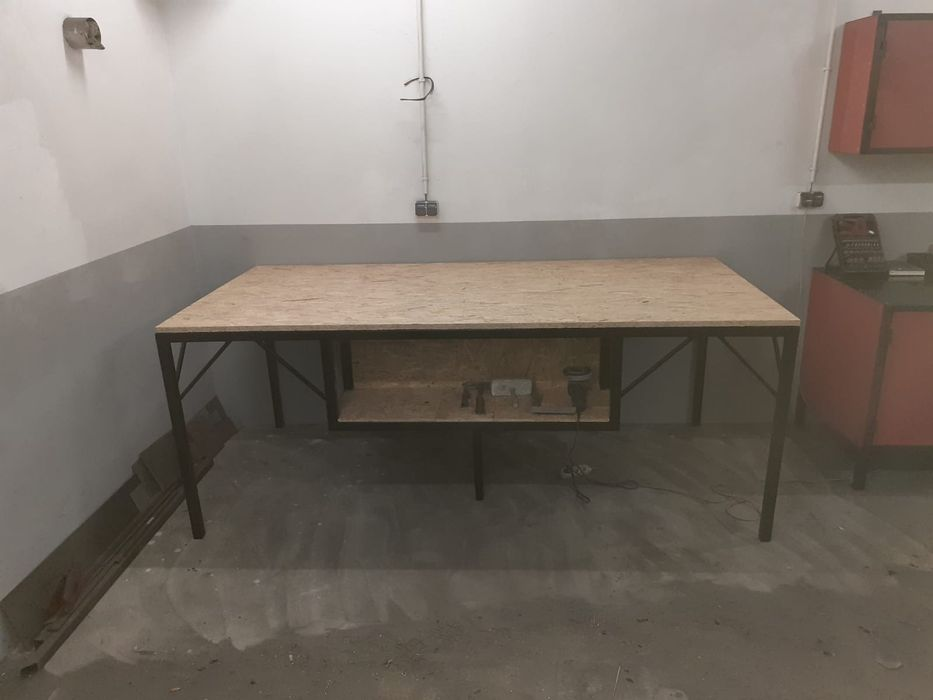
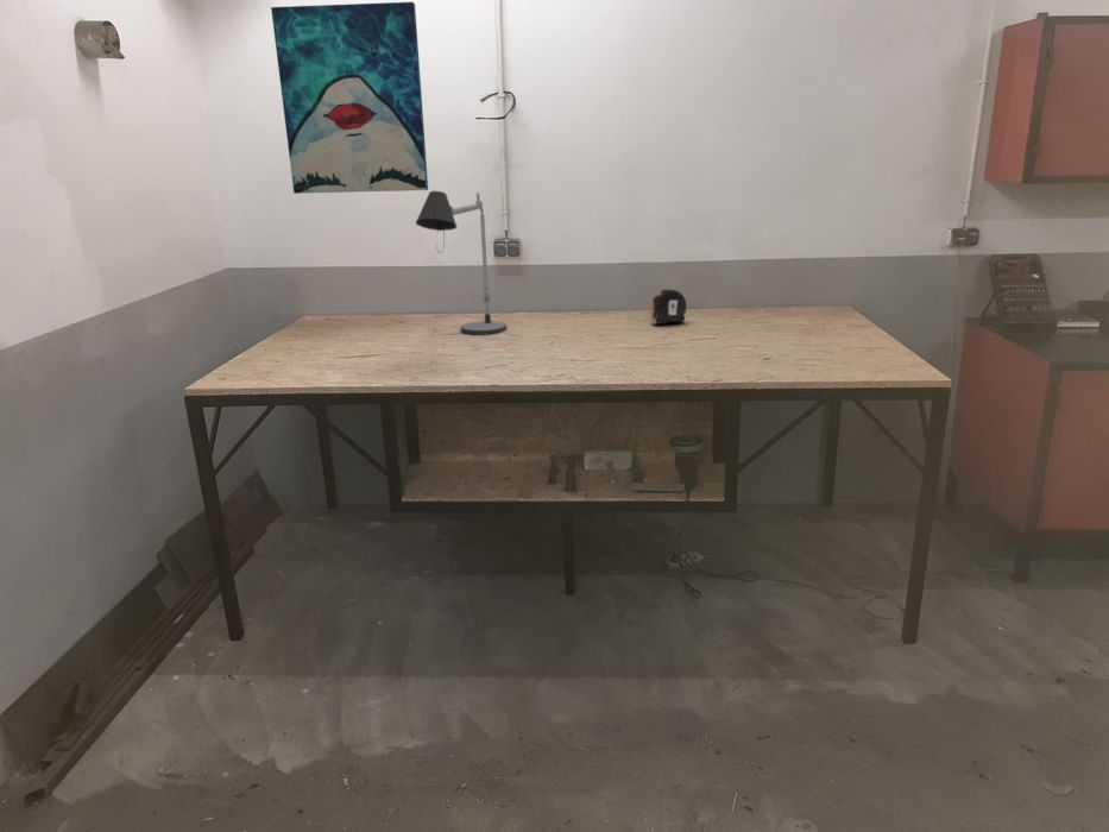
+ desk lamp [415,190,508,336]
+ tape measure [650,289,688,326]
+ wall art [270,1,429,195]
